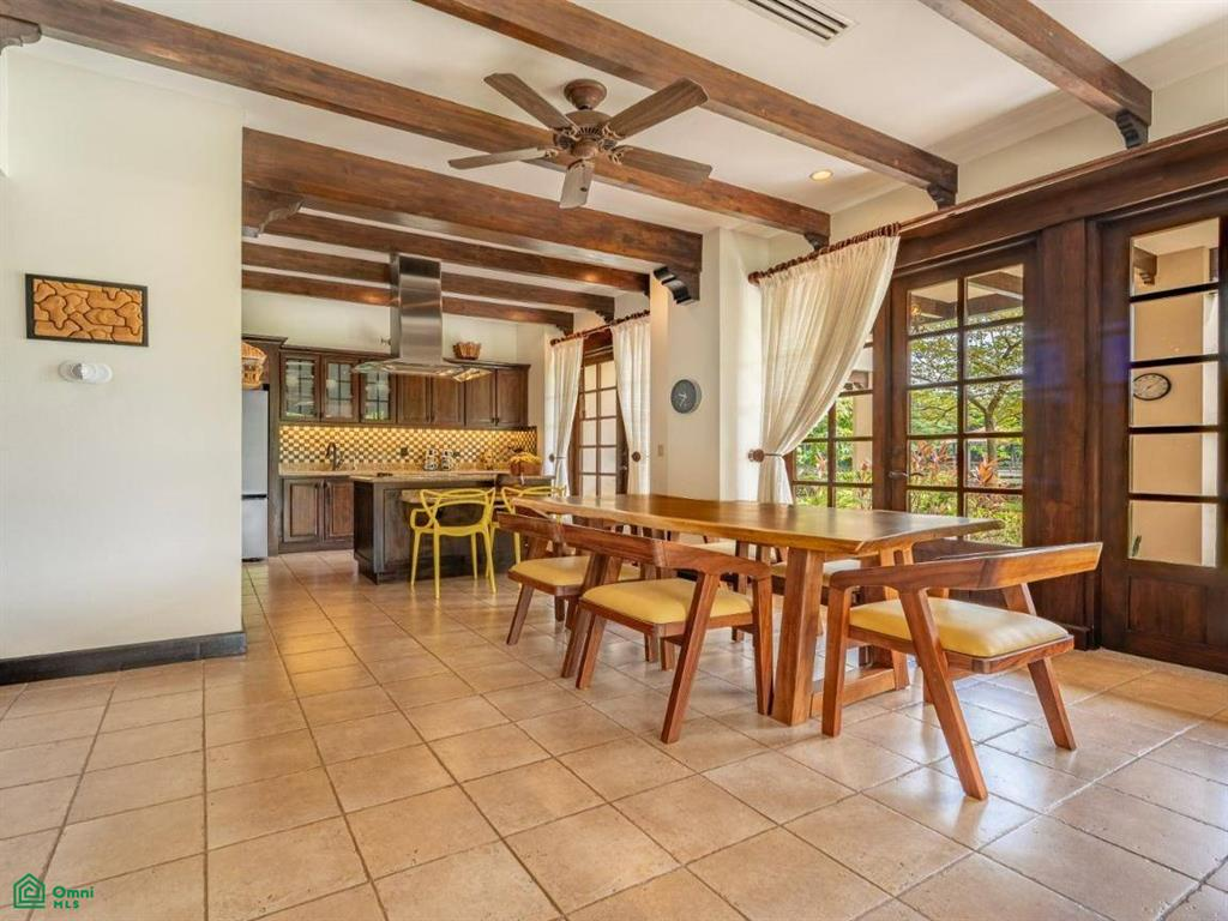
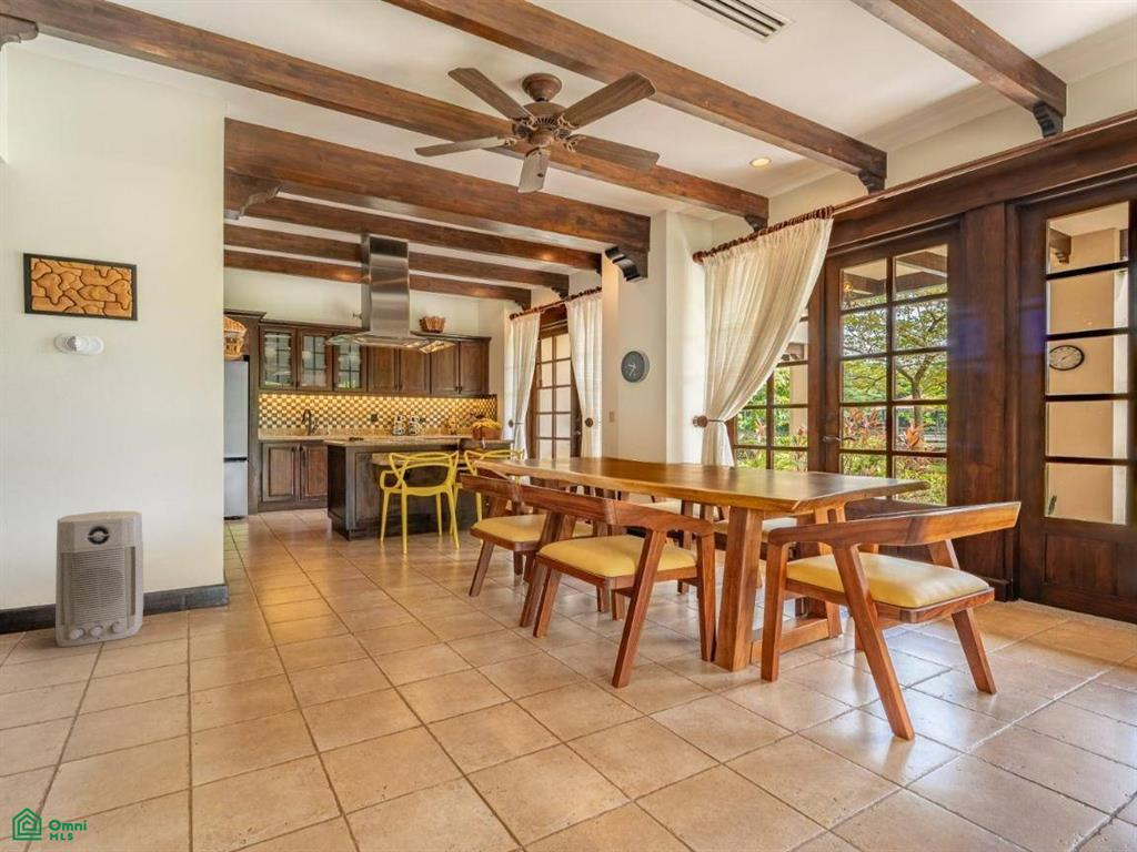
+ air purifier [54,510,144,648]
